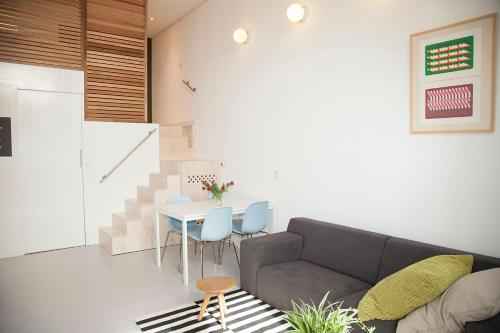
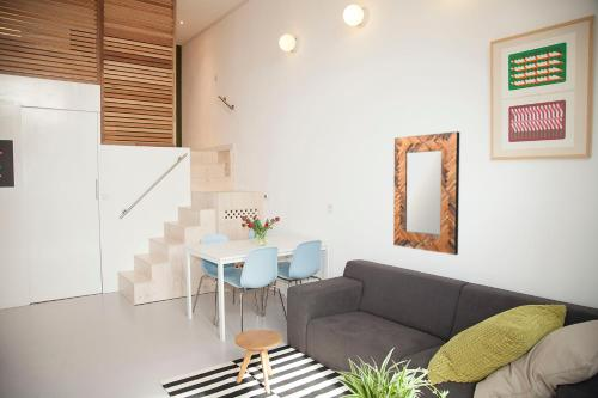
+ home mirror [392,130,460,256]
